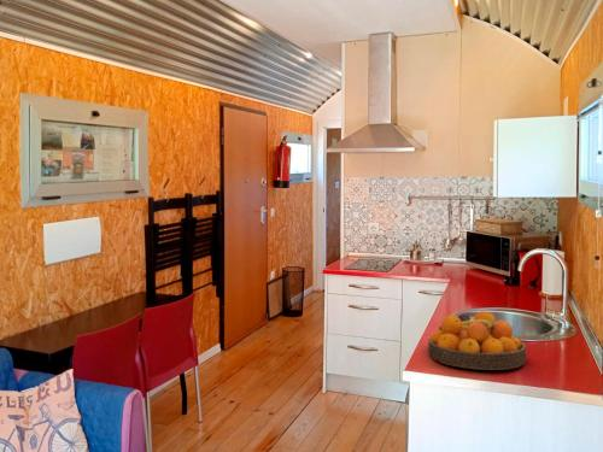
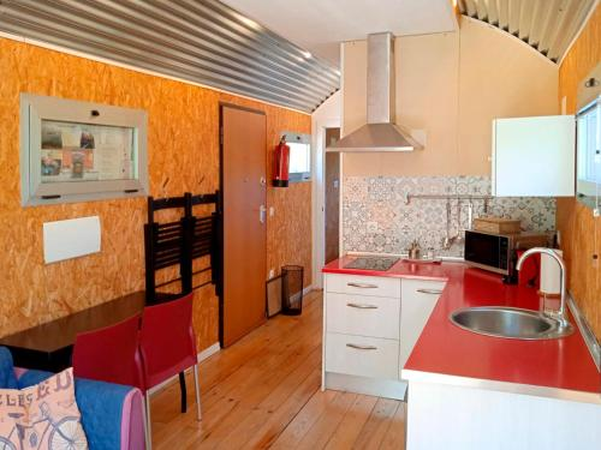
- fruit bowl [427,310,527,371]
